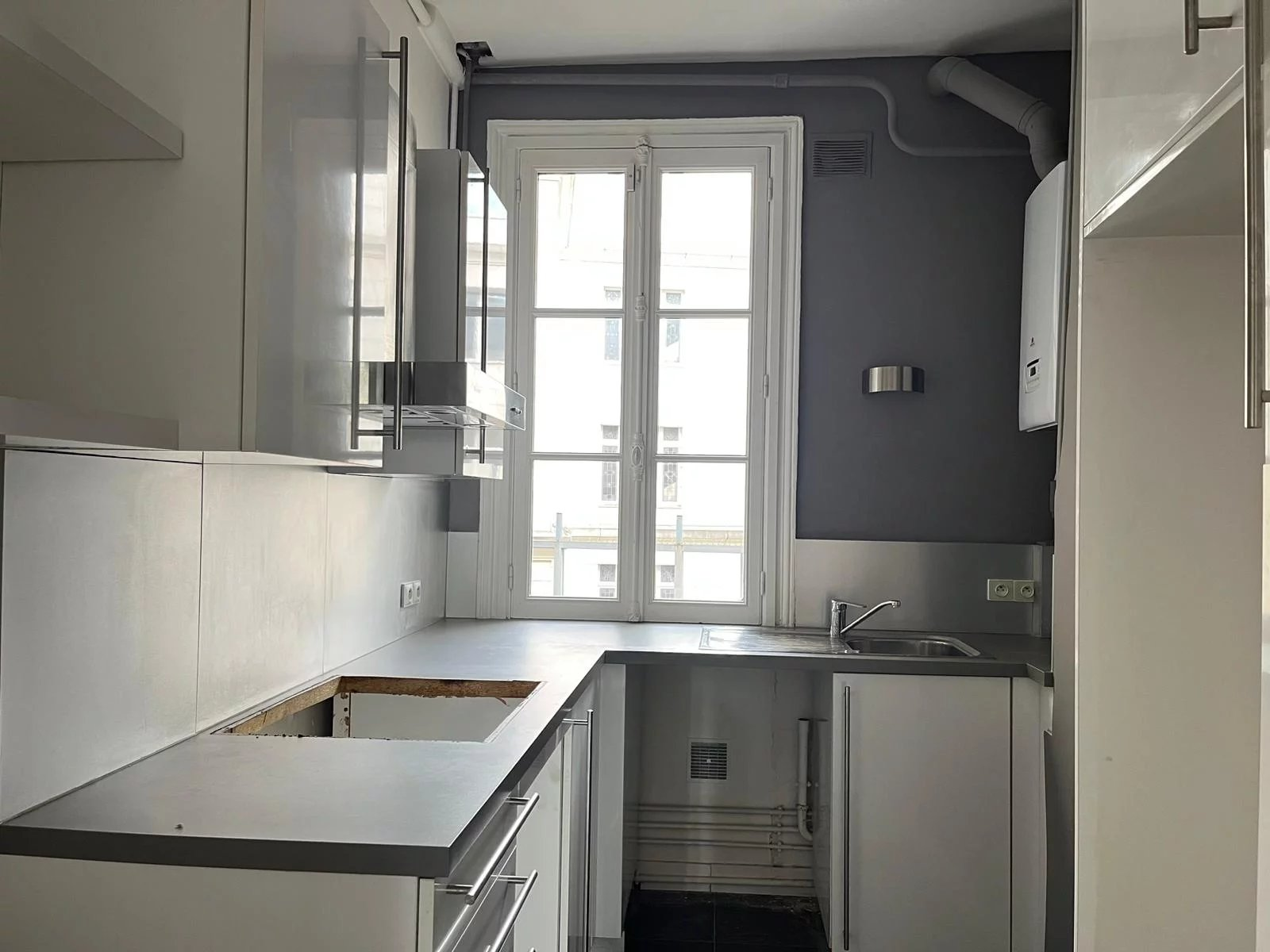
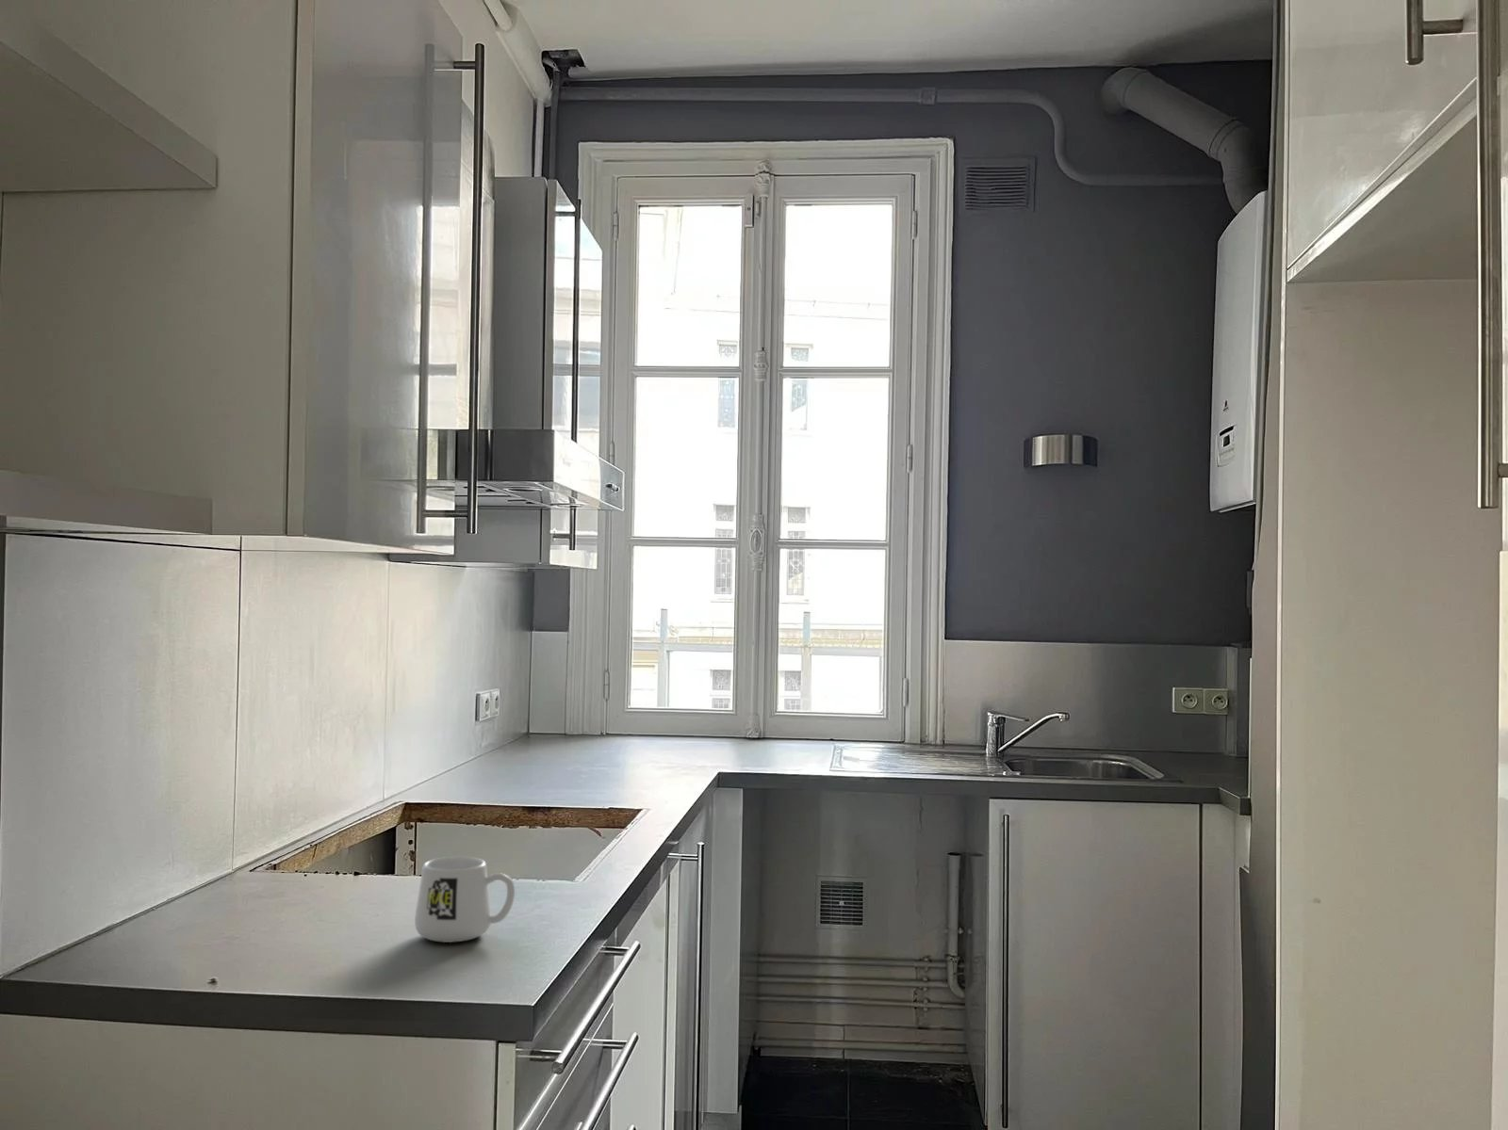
+ mug [413,856,515,944]
